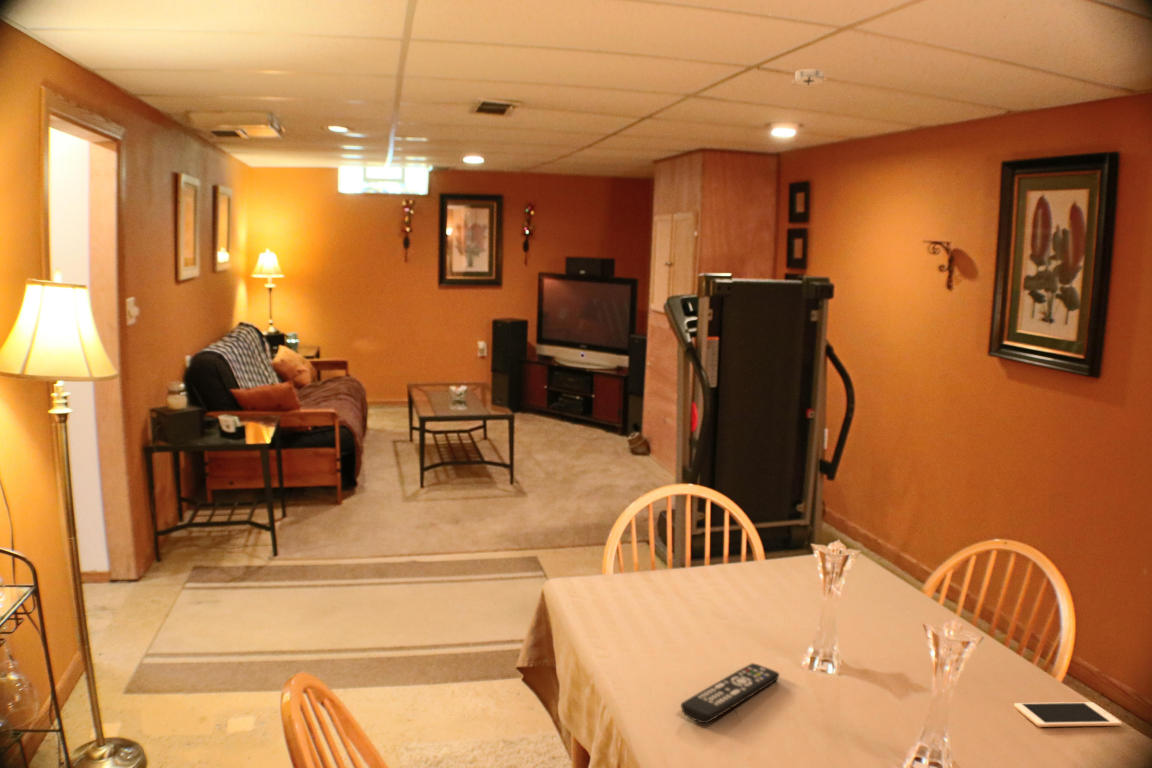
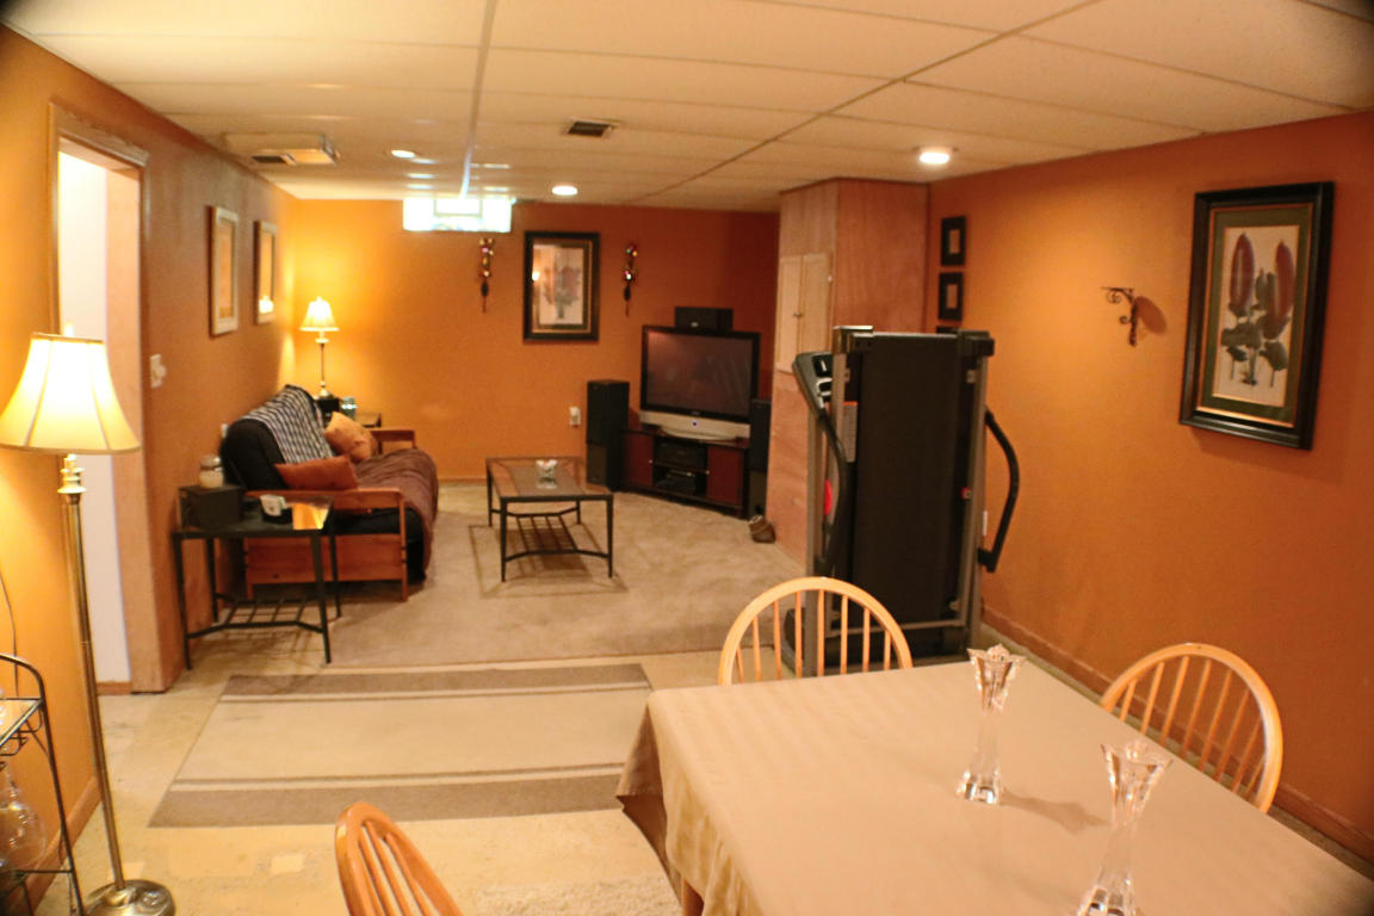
- cell phone [1013,701,1123,728]
- remote control [680,662,780,724]
- smoke detector [790,68,827,87]
